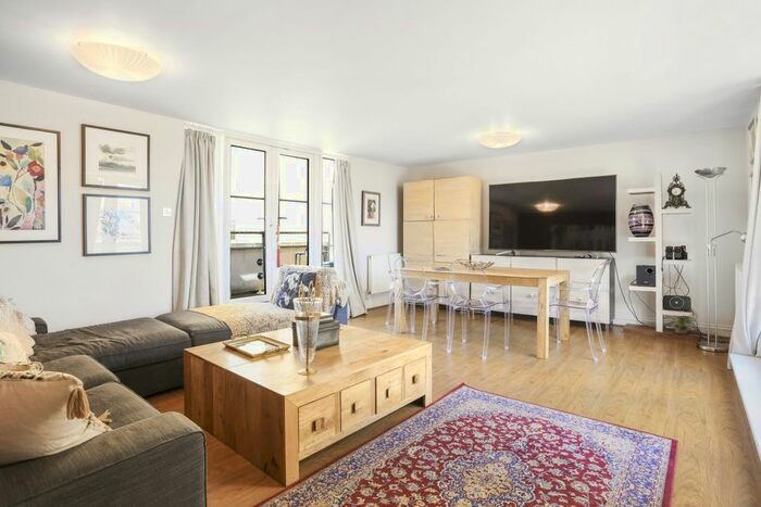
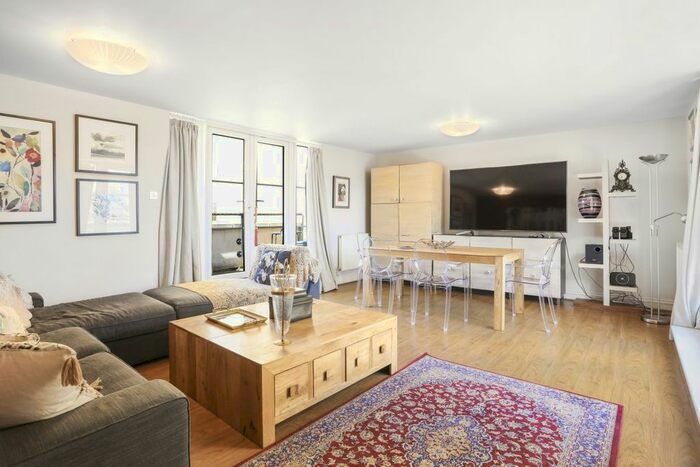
- potted plant [673,307,699,335]
